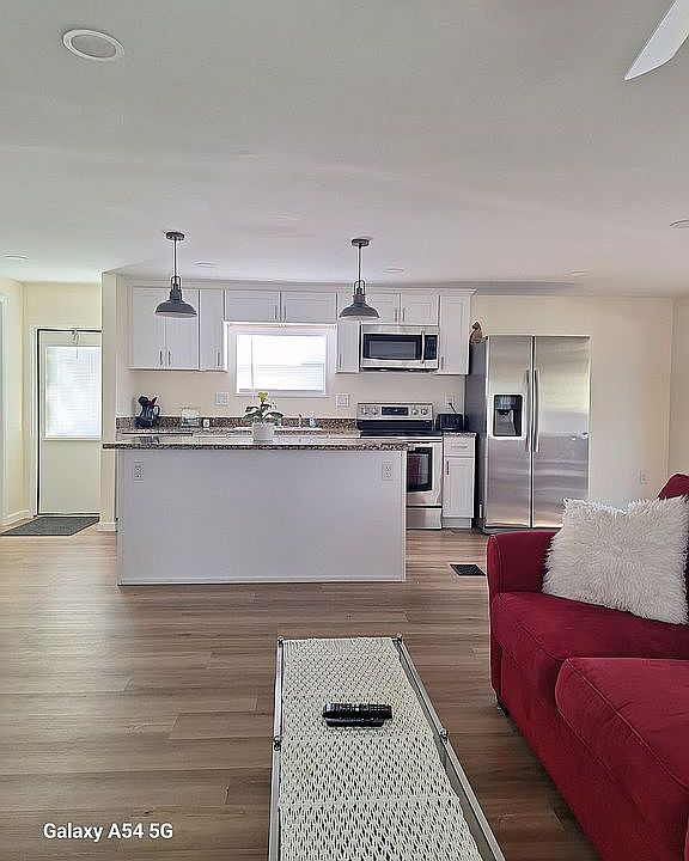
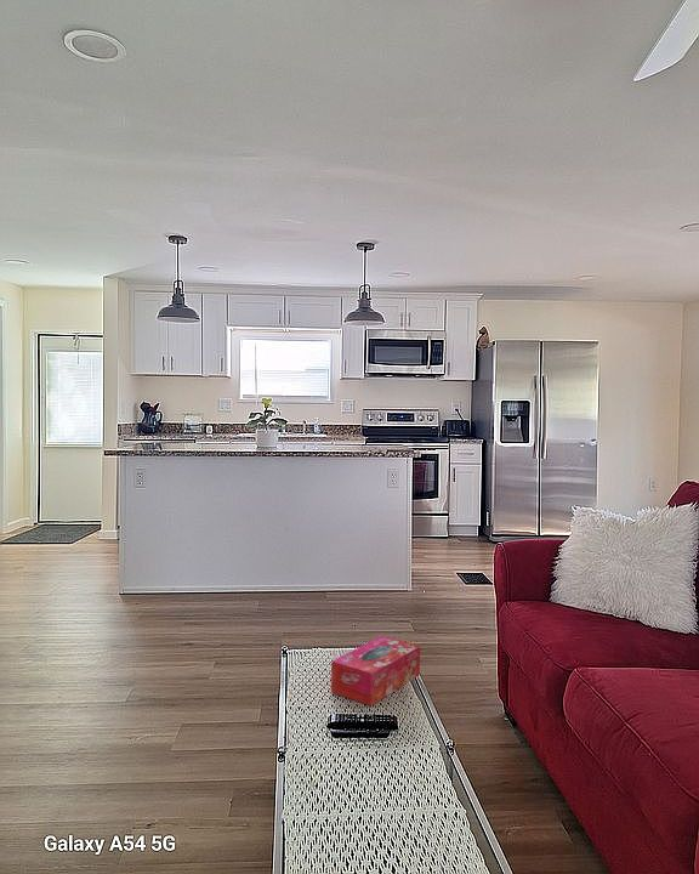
+ tissue box [330,635,421,706]
